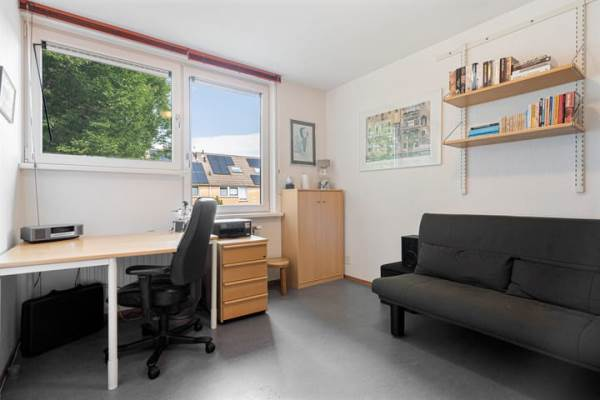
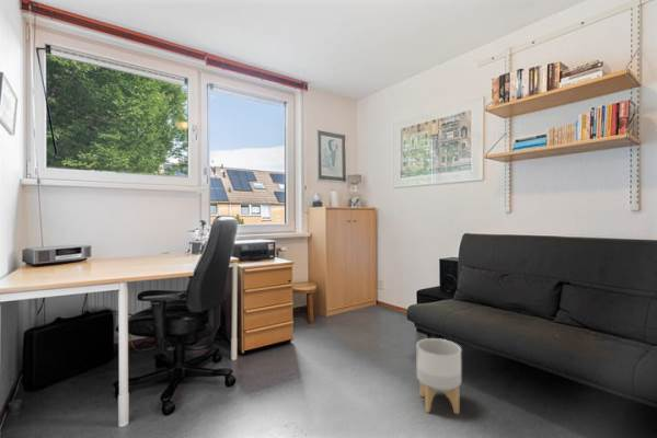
+ planter [416,337,462,415]
